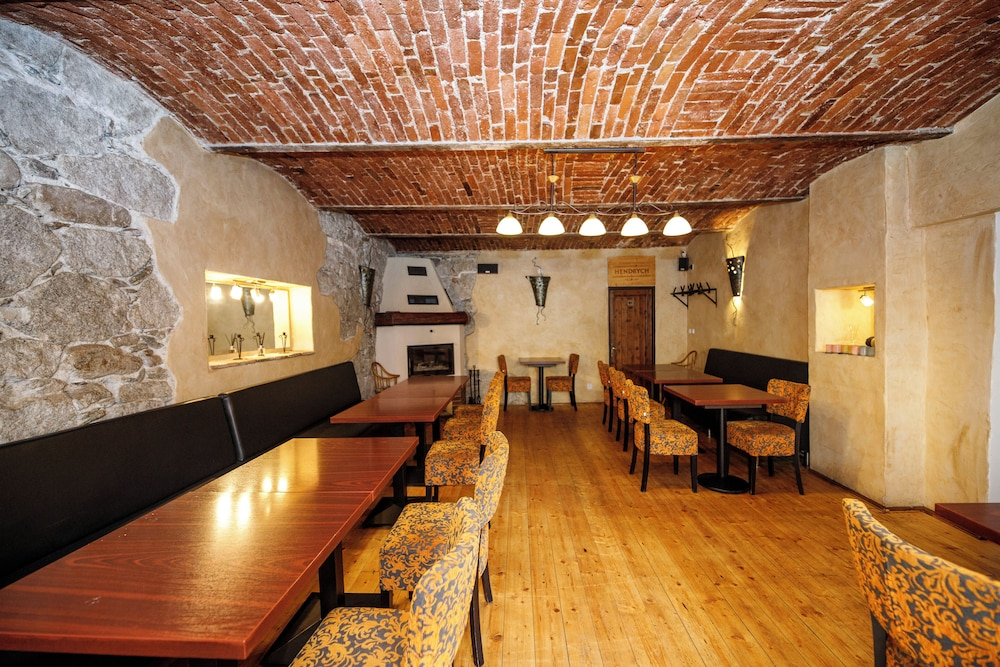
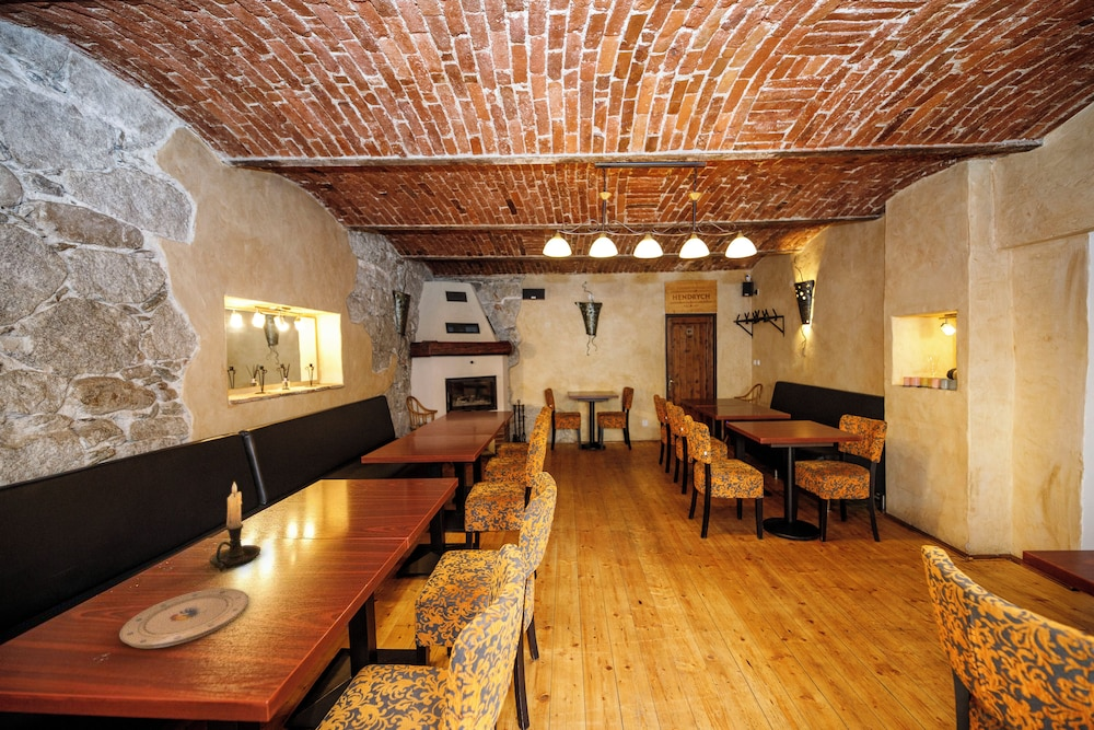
+ candle holder [208,482,261,572]
+ plate [118,588,249,649]
